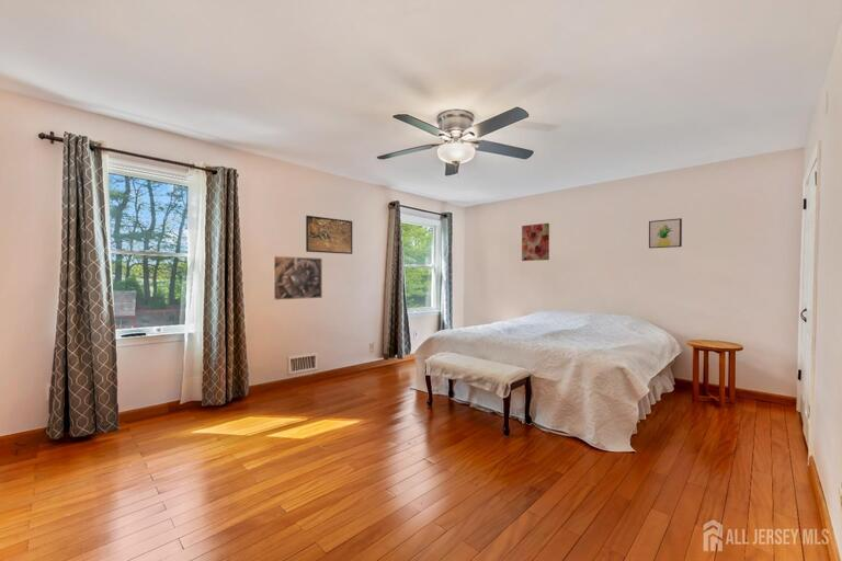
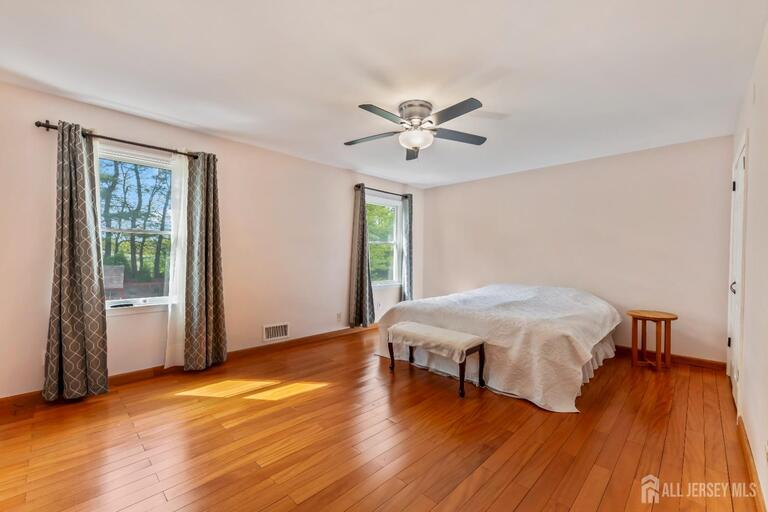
- wall art [648,217,683,250]
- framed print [305,215,353,255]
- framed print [272,255,323,301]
- wall art [521,222,550,262]
